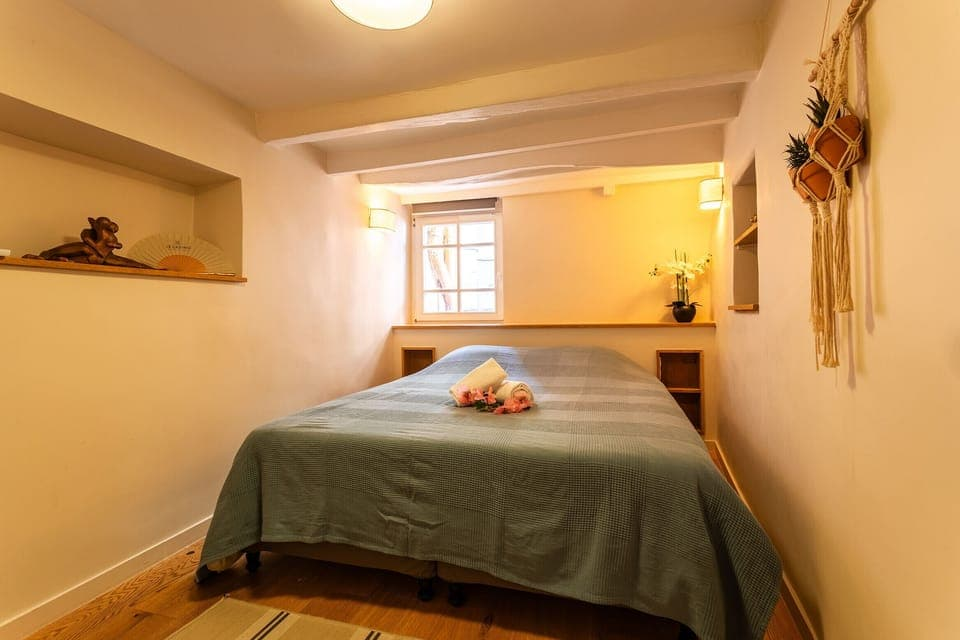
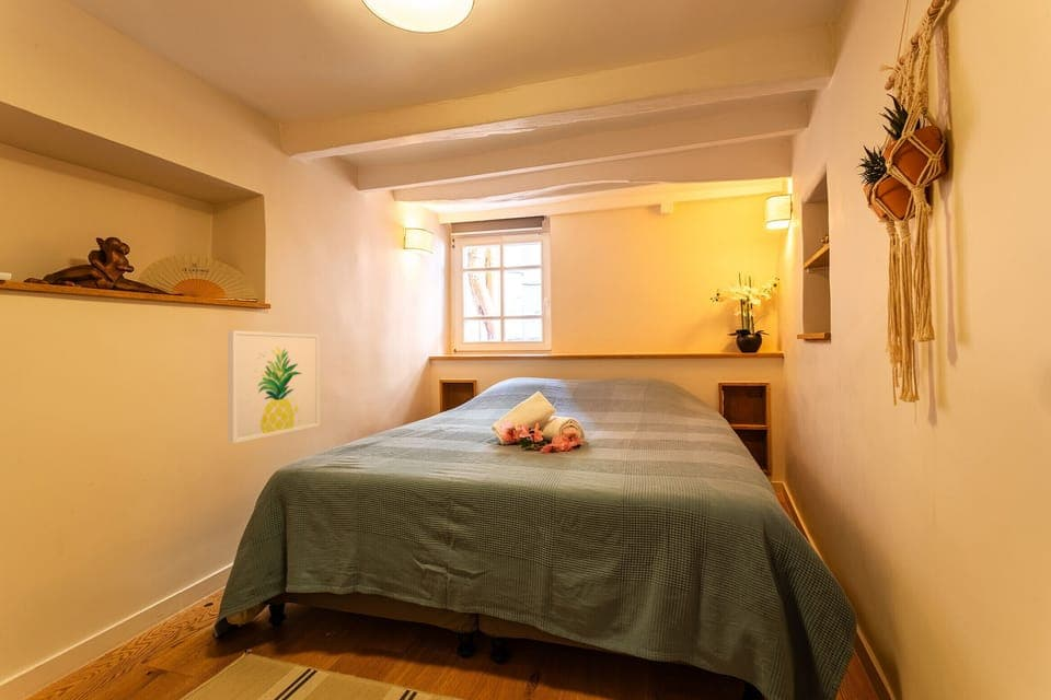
+ wall art [227,329,321,444]
